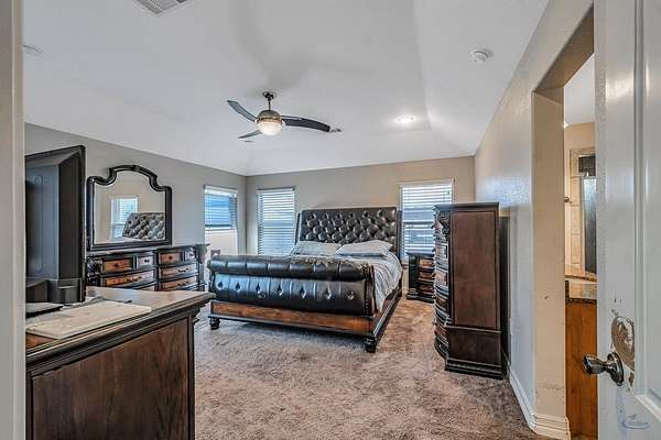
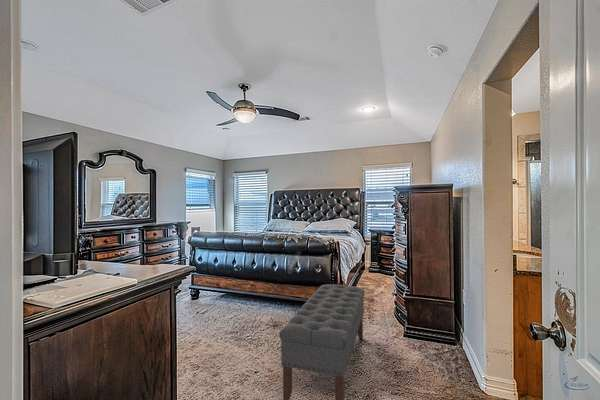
+ bench [278,283,366,400]
